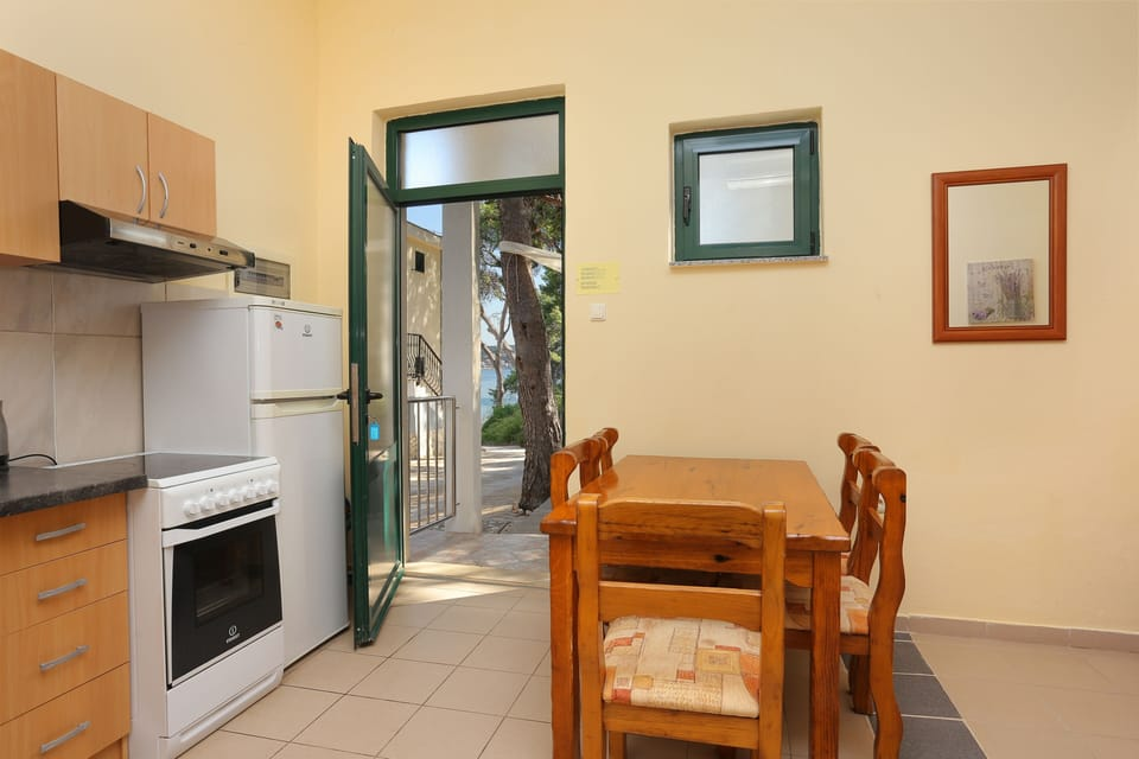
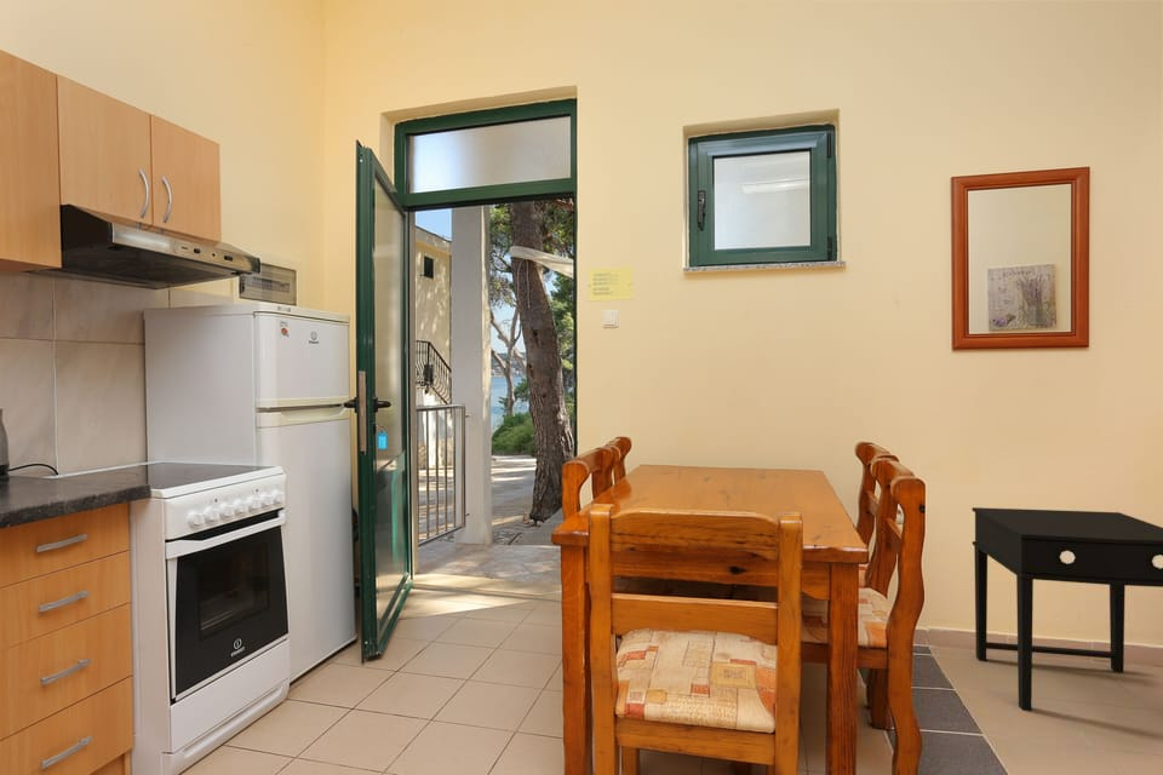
+ side table [972,506,1163,712]
